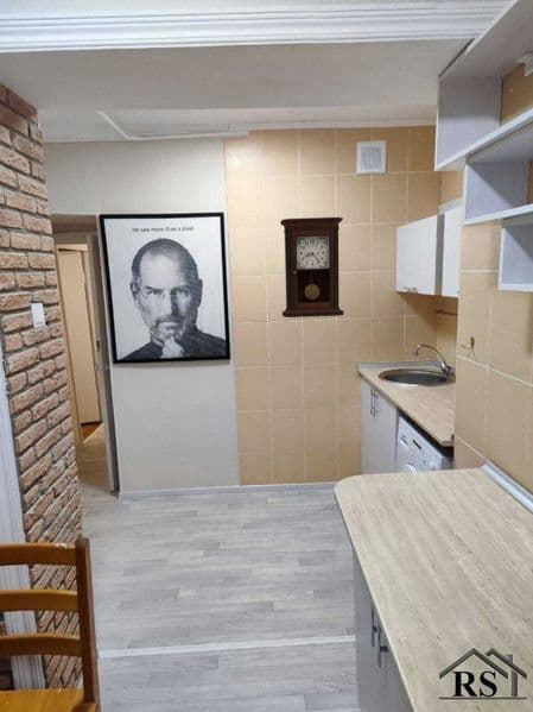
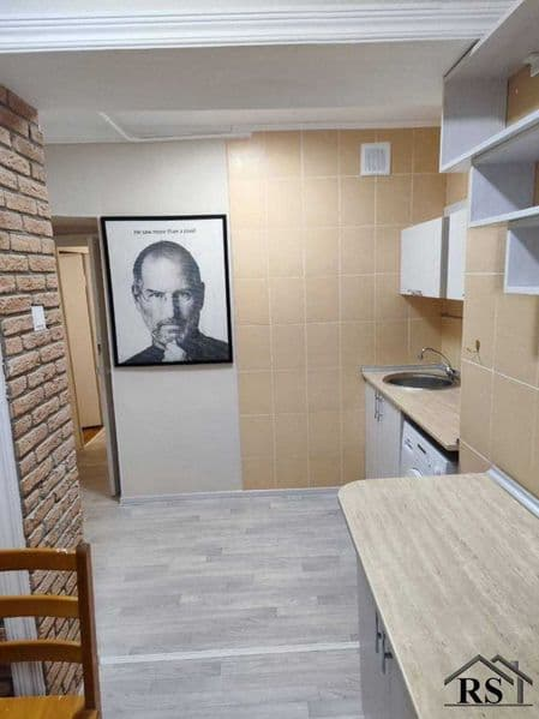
- pendulum clock [279,216,345,319]
